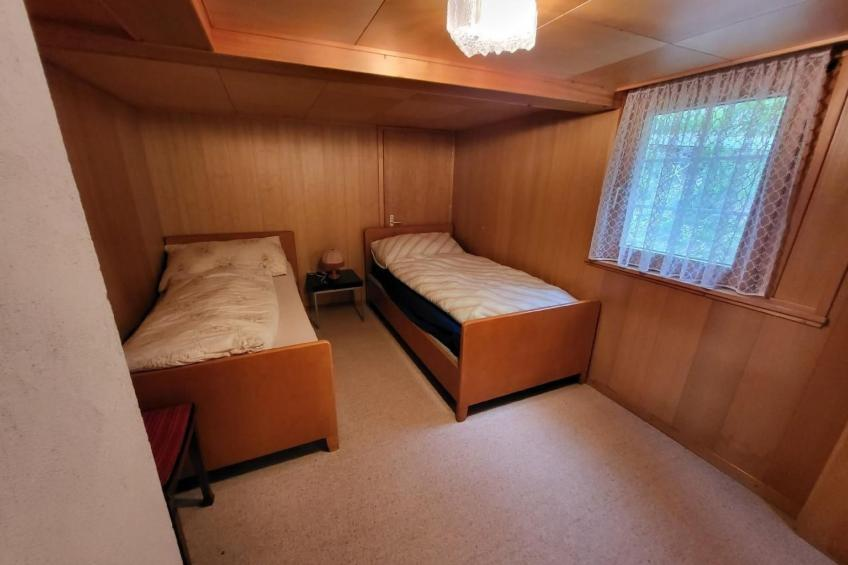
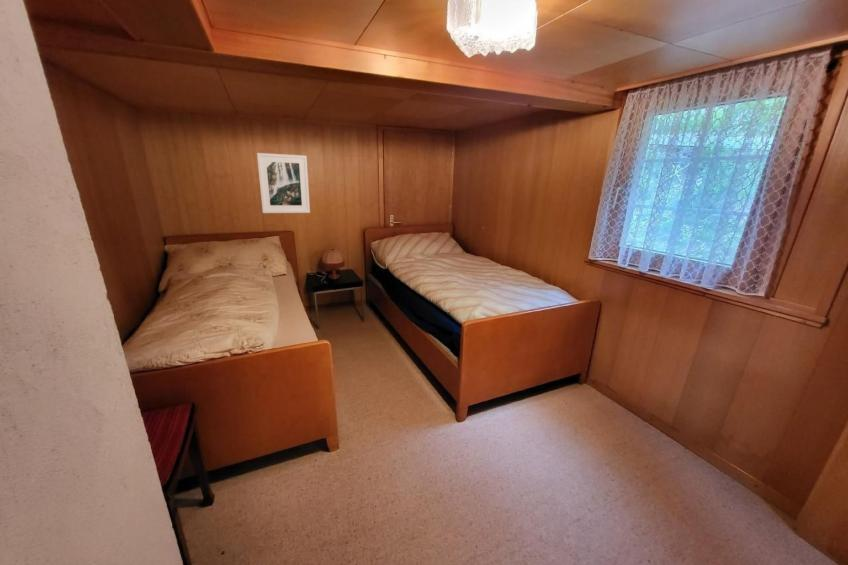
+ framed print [256,152,311,214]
